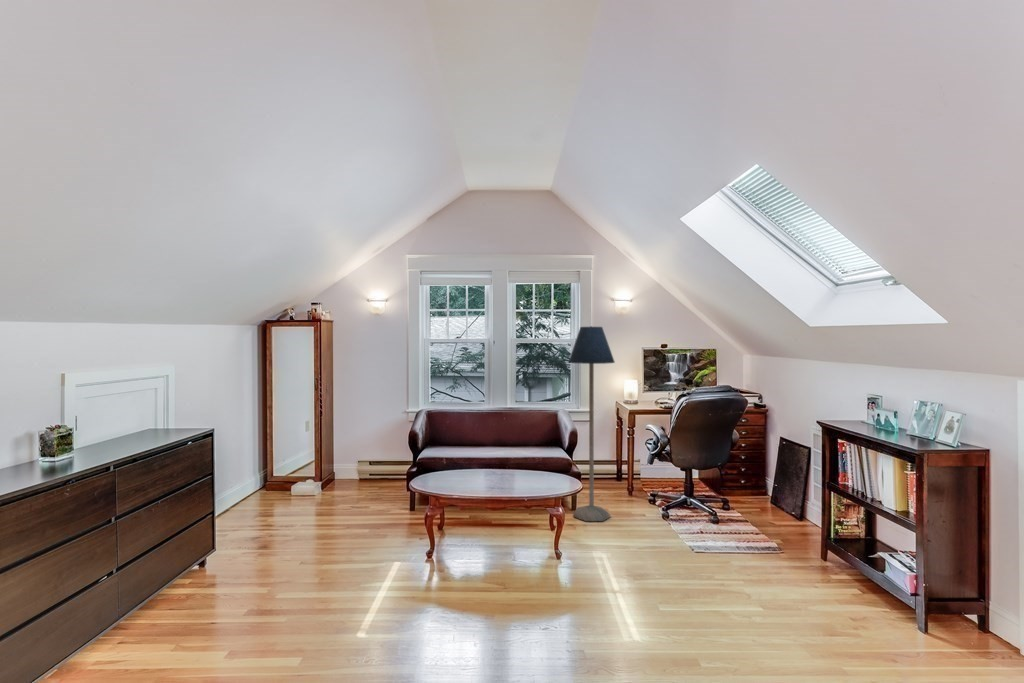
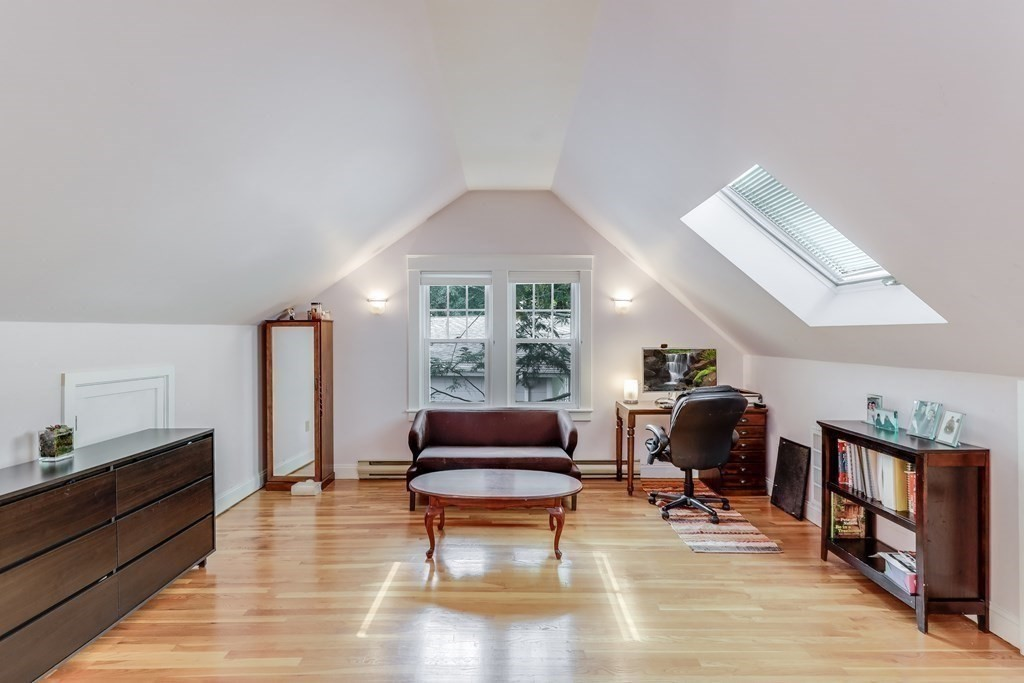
- floor lamp [567,325,616,522]
